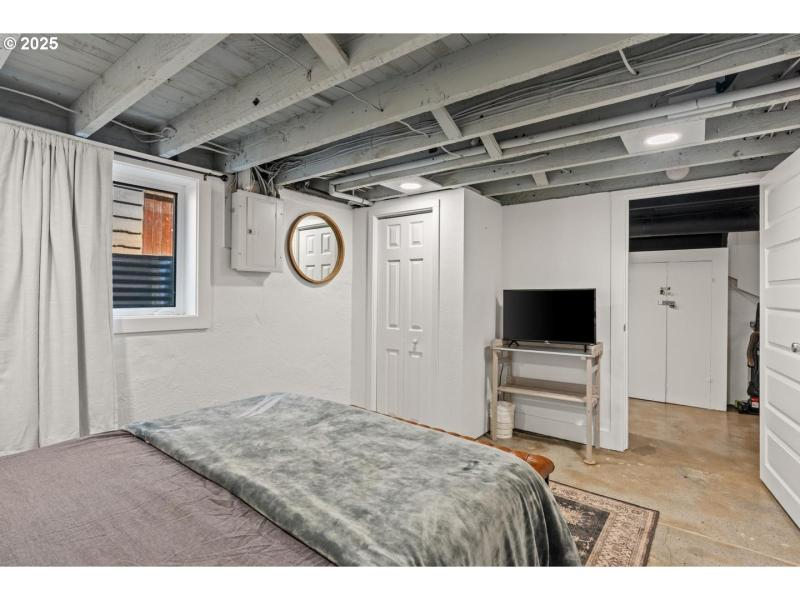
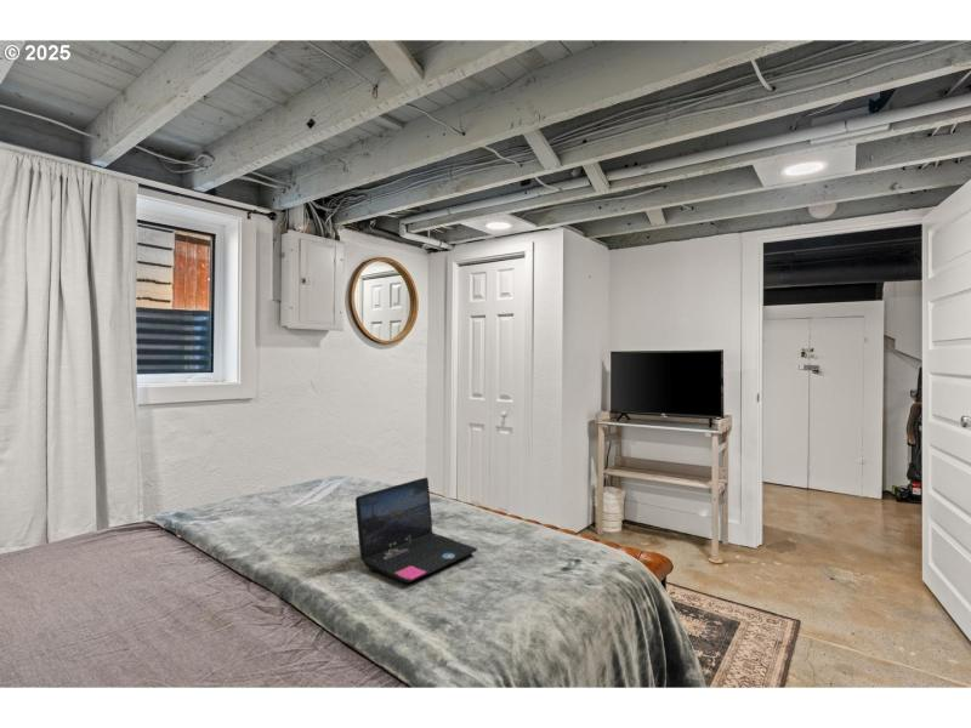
+ laptop [354,477,478,584]
